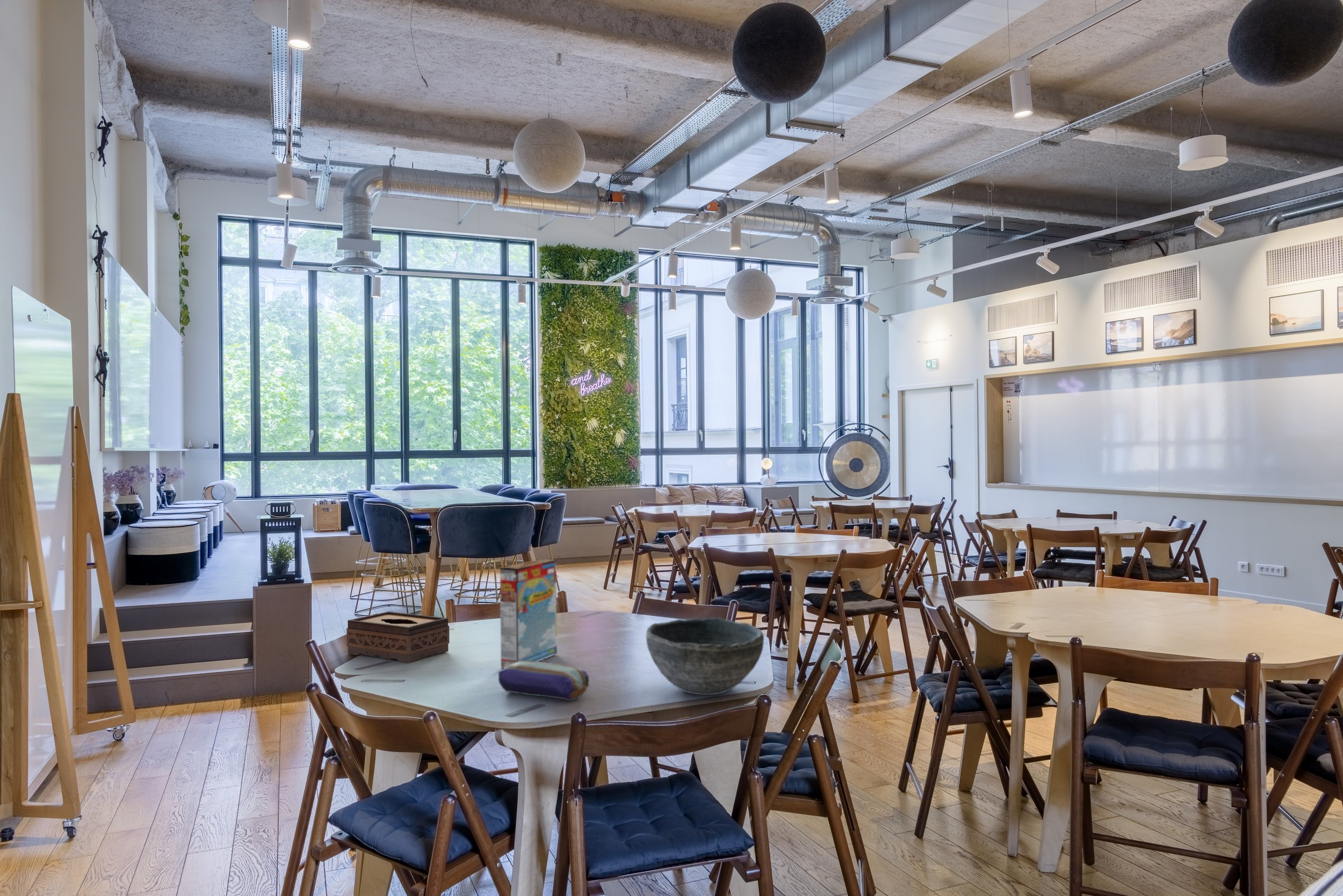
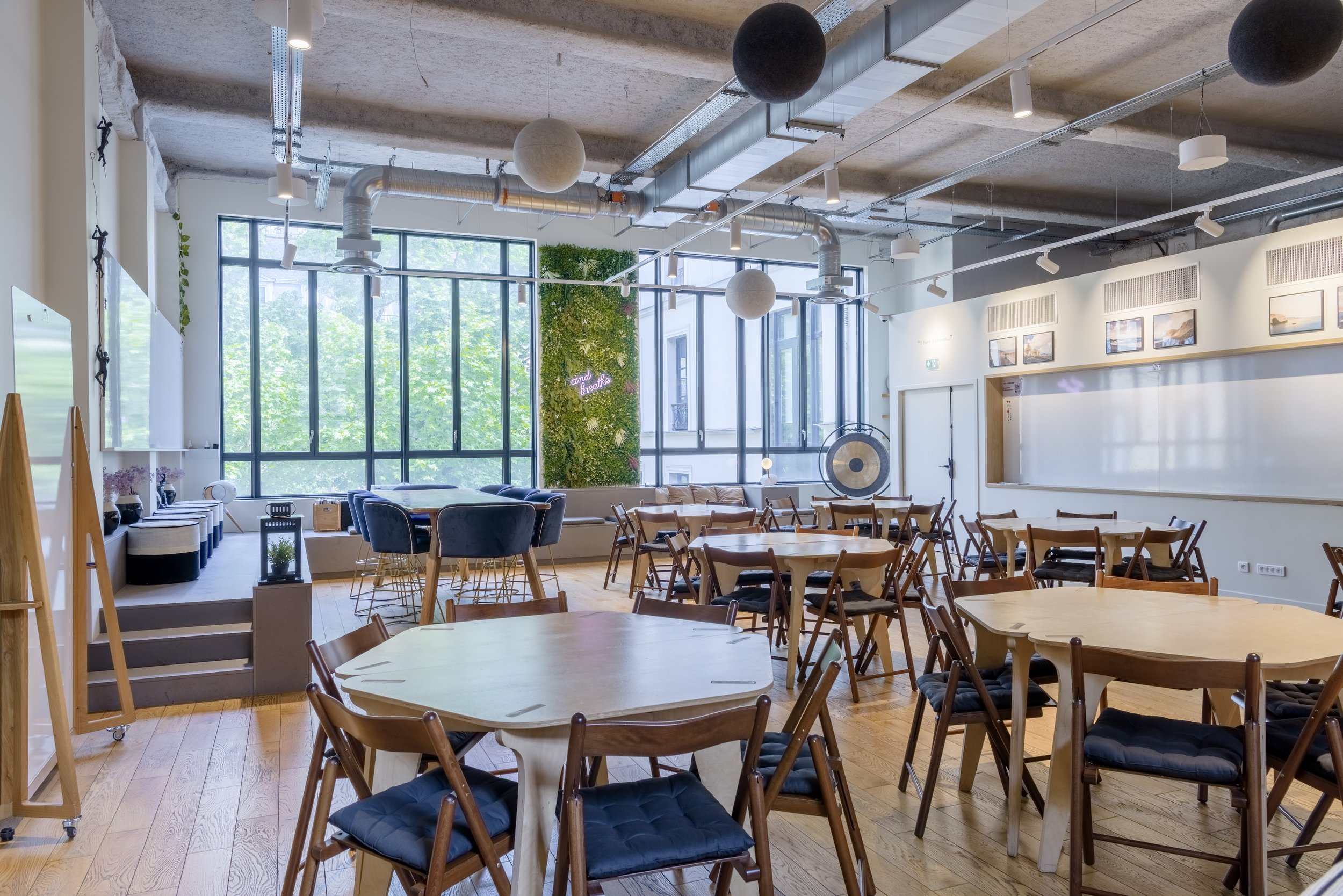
- cereal box [500,558,558,669]
- tissue box [346,611,450,663]
- pencil case [498,661,589,702]
- bowl [646,617,764,696]
